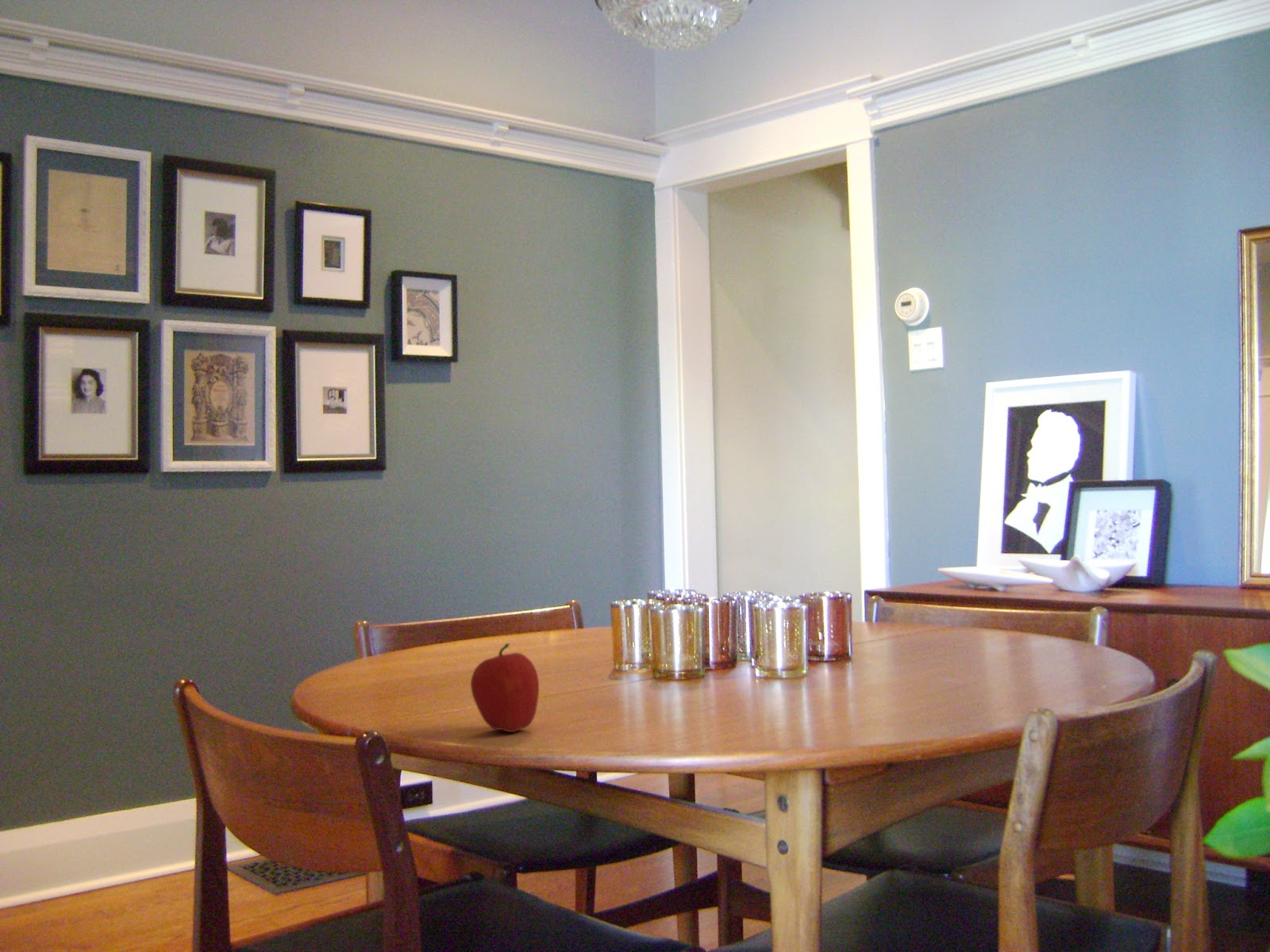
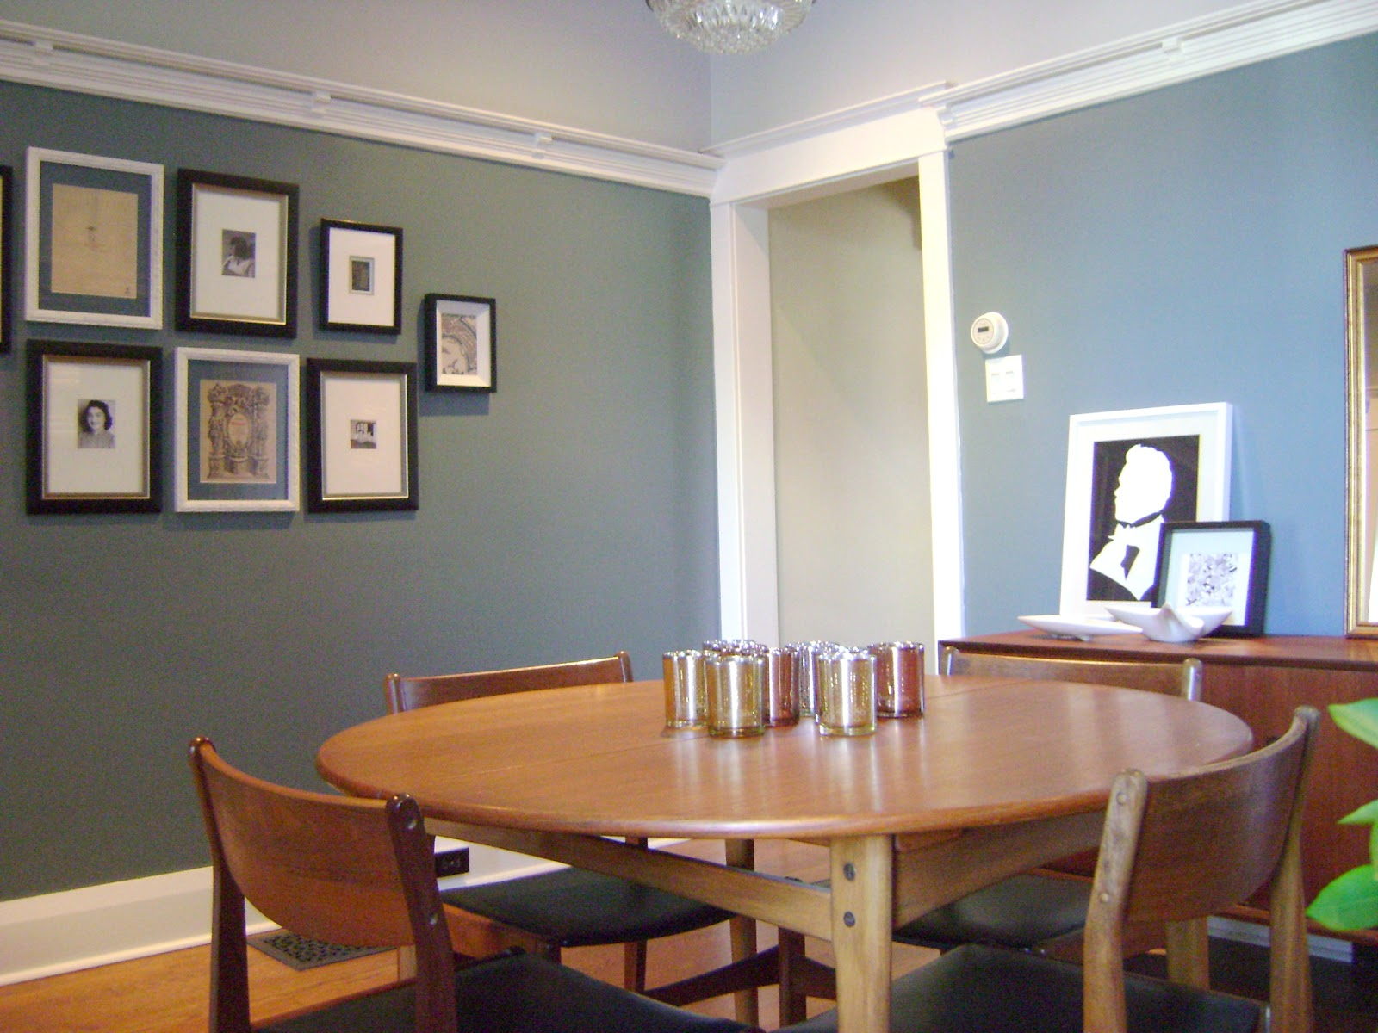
- fruit [470,643,540,733]
